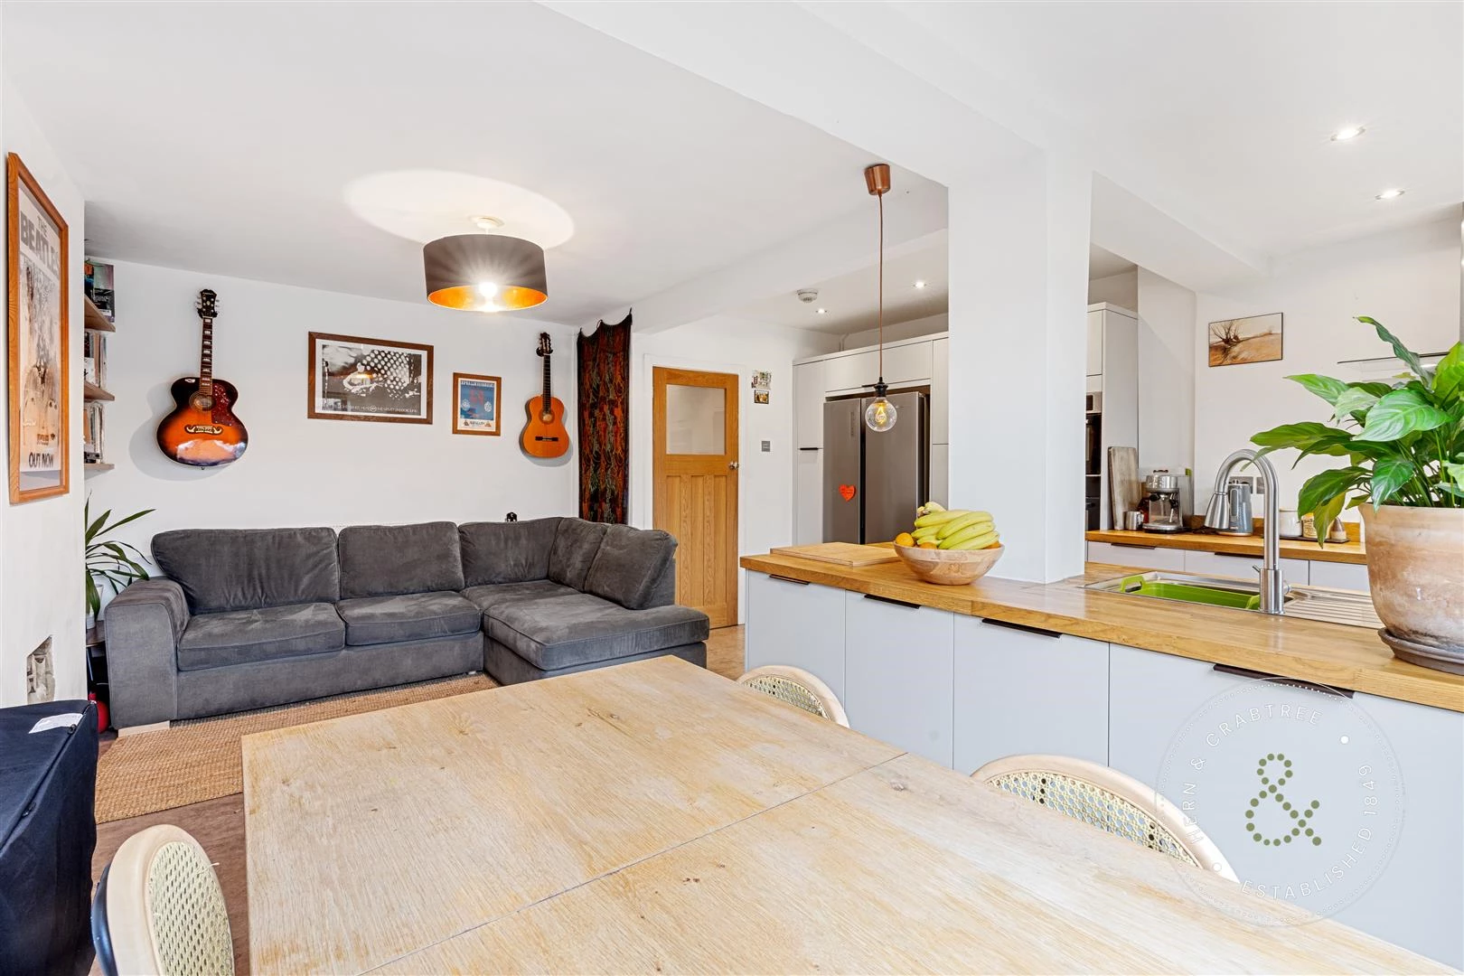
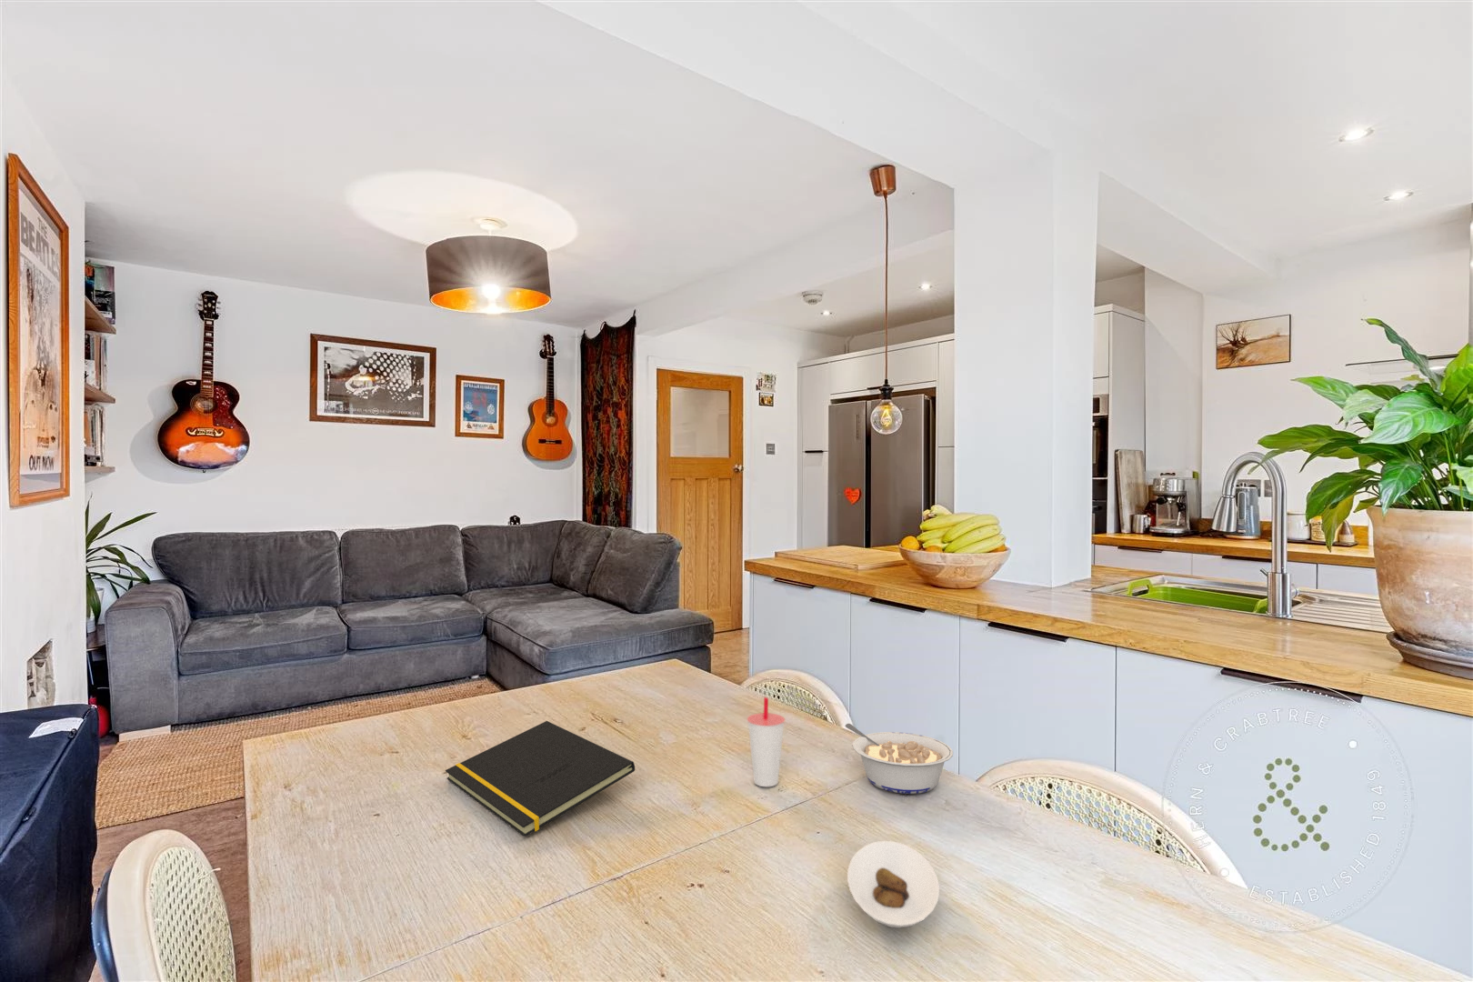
+ legume [845,723,954,795]
+ cup [746,696,786,787]
+ notepad [445,720,636,837]
+ saucer [846,841,940,929]
